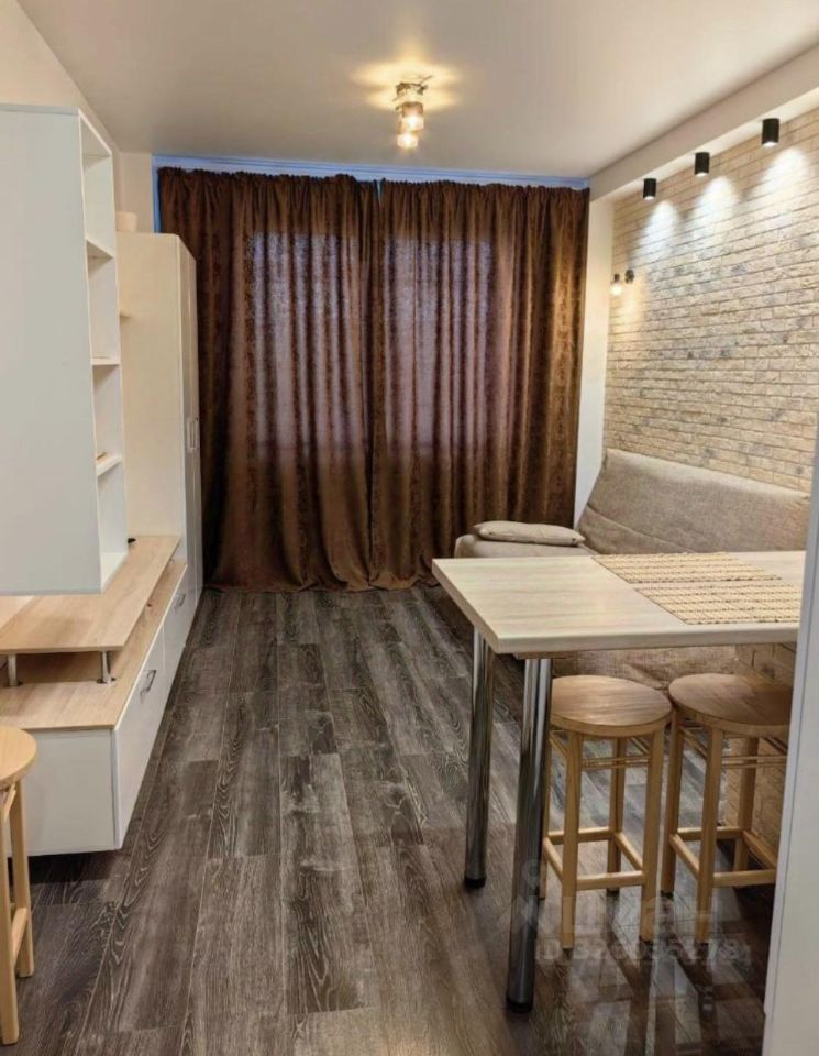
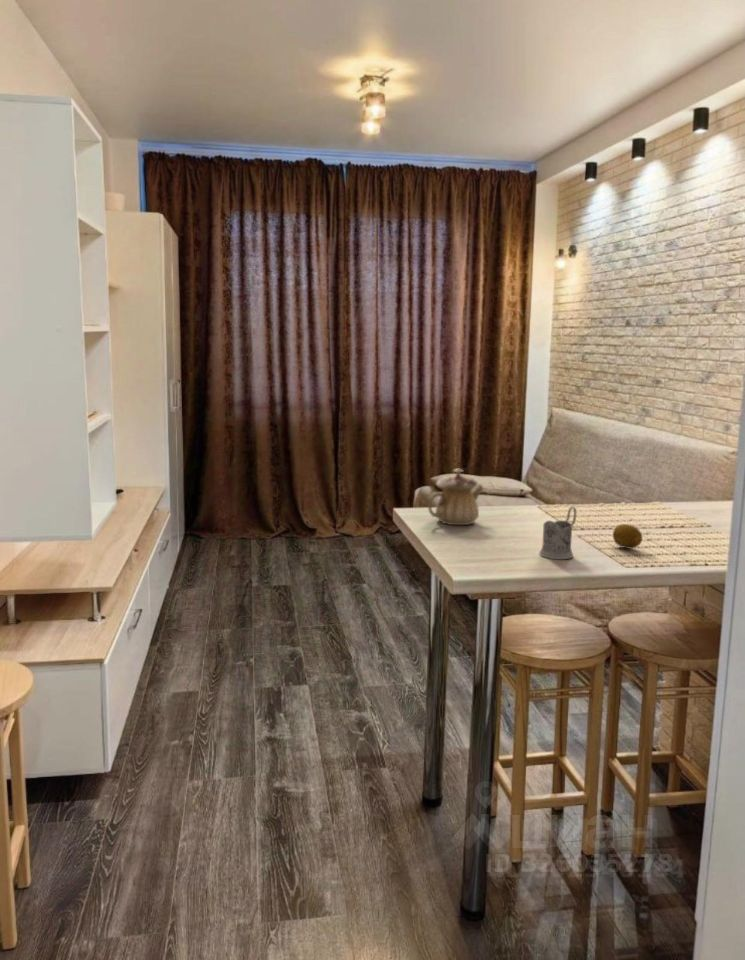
+ teapot [427,467,484,526]
+ tea glass holder [538,506,577,560]
+ fruit [612,523,643,549]
